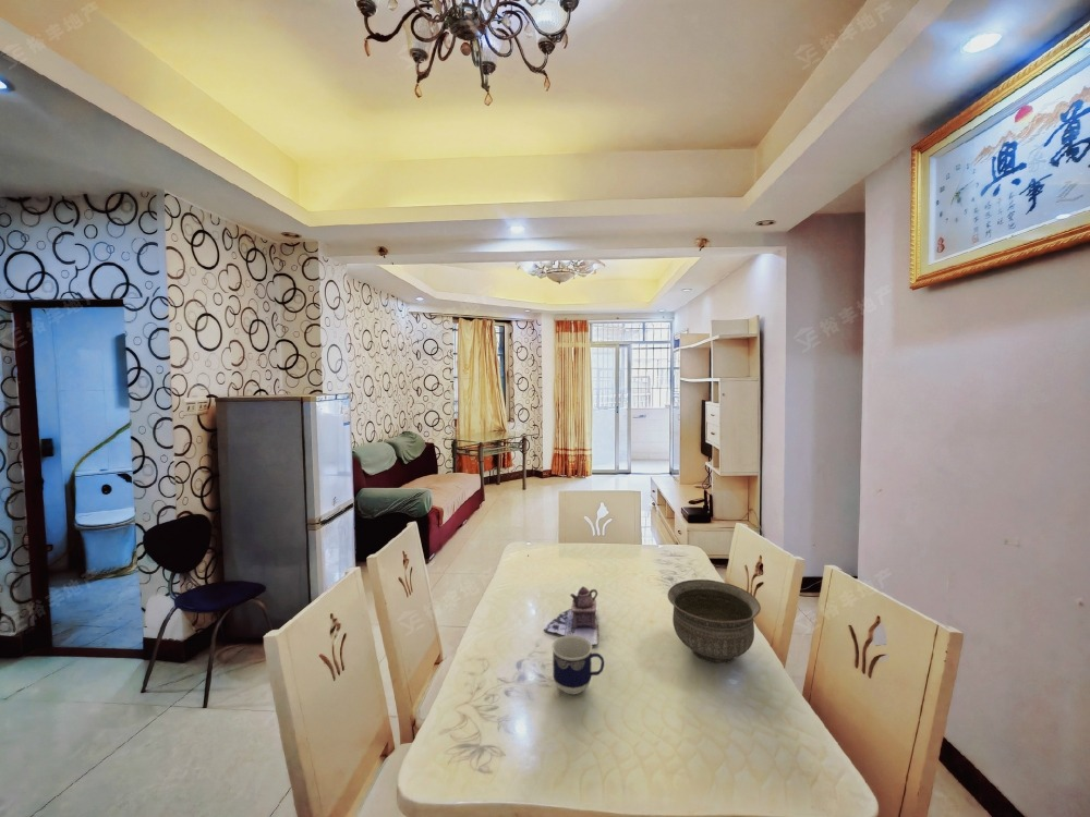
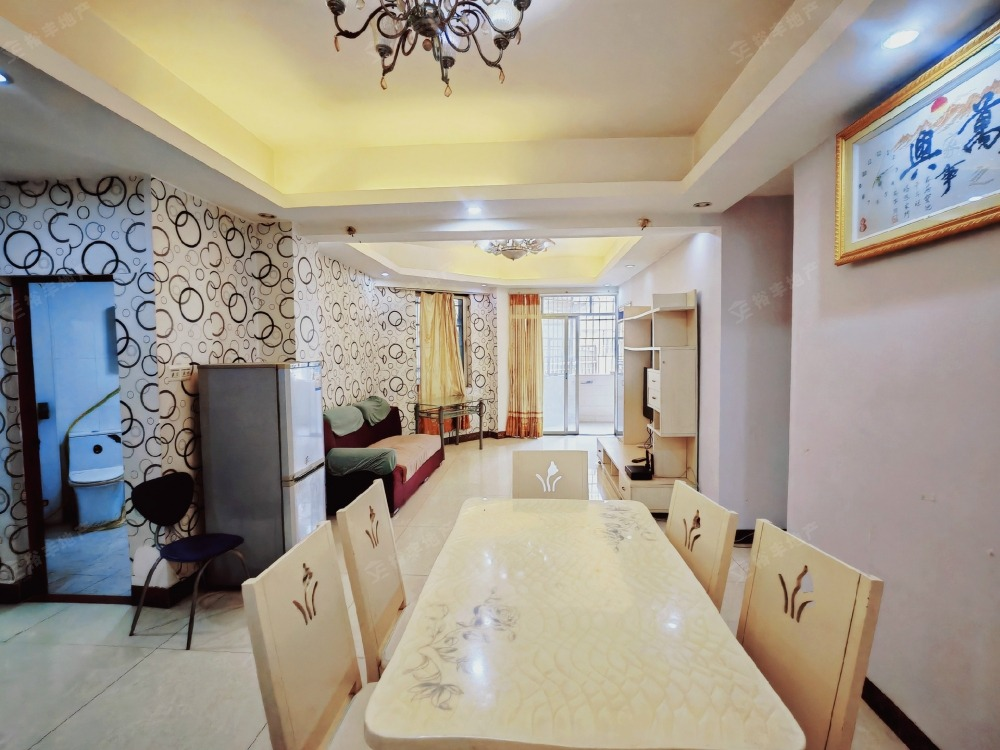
- teapot [543,585,600,647]
- bowl [667,578,762,664]
- cup [550,635,605,696]
